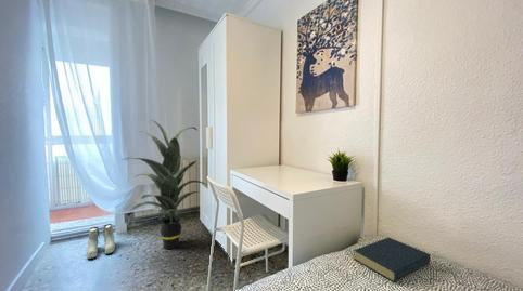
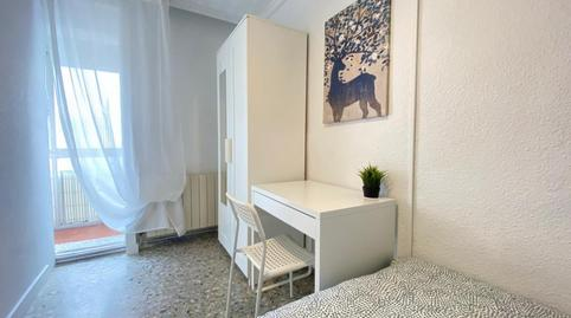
- hardback book [353,237,432,283]
- boots [86,223,116,260]
- indoor plant [120,119,208,250]
